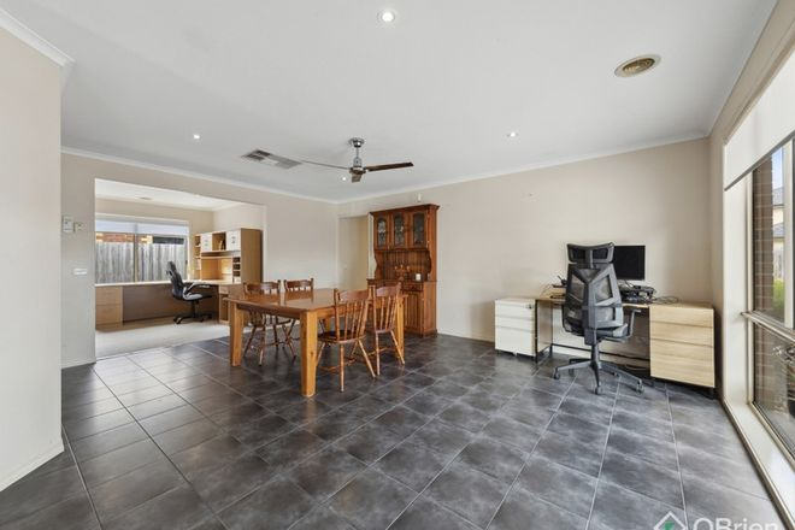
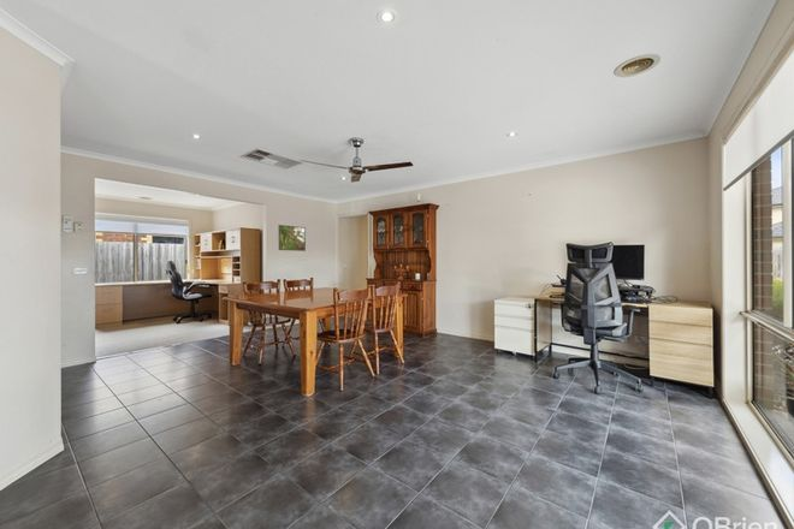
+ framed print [278,224,307,252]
